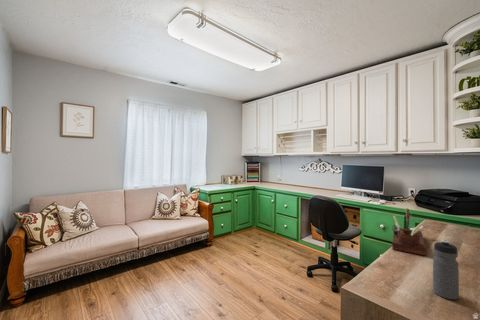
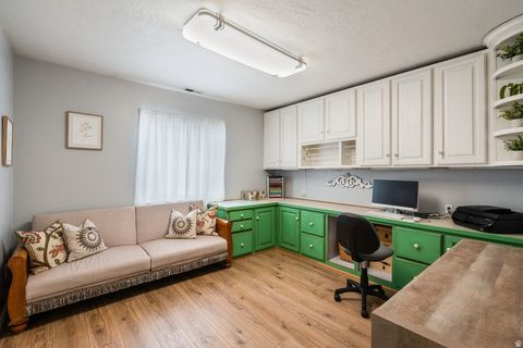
- water bottle [432,239,460,301]
- desk organizer [391,207,428,257]
